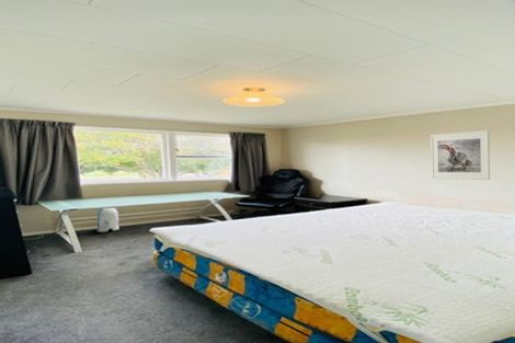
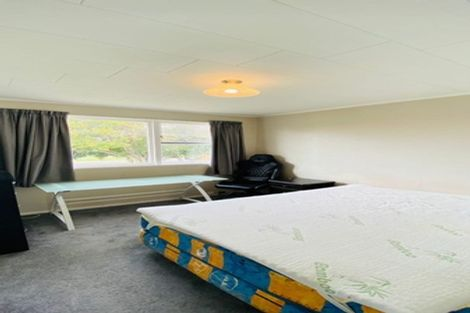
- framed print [430,129,491,181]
- sun visor [95,207,121,233]
